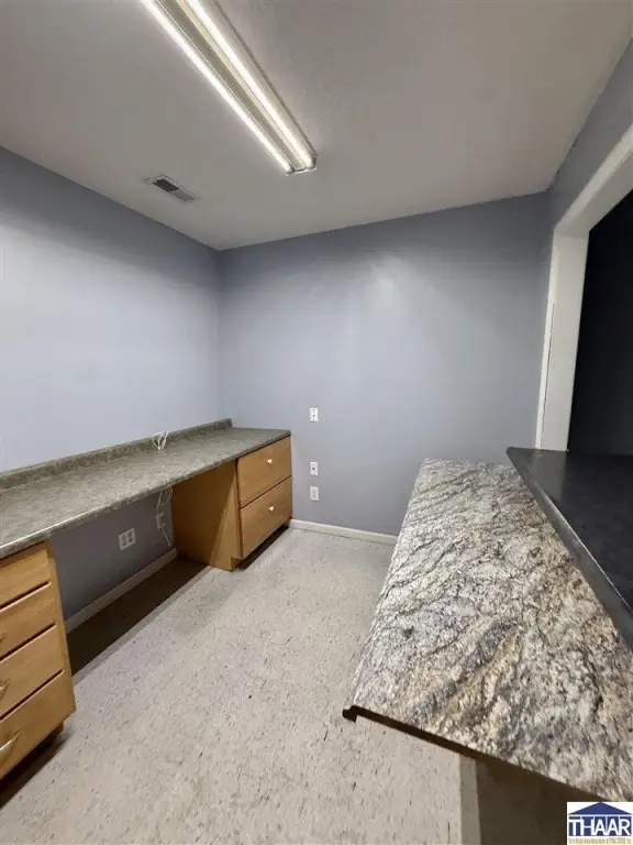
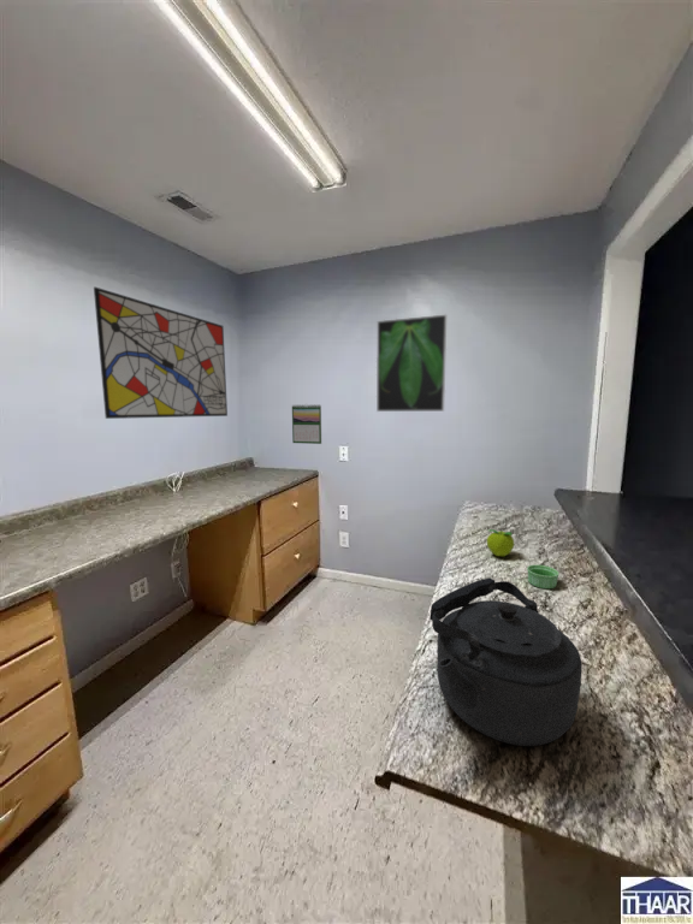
+ calendar [291,403,322,445]
+ fruit [486,528,515,558]
+ ramekin [526,563,561,590]
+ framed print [375,313,448,413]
+ wall art [93,286,229,420]
+ kettle [428,576,584,747]
